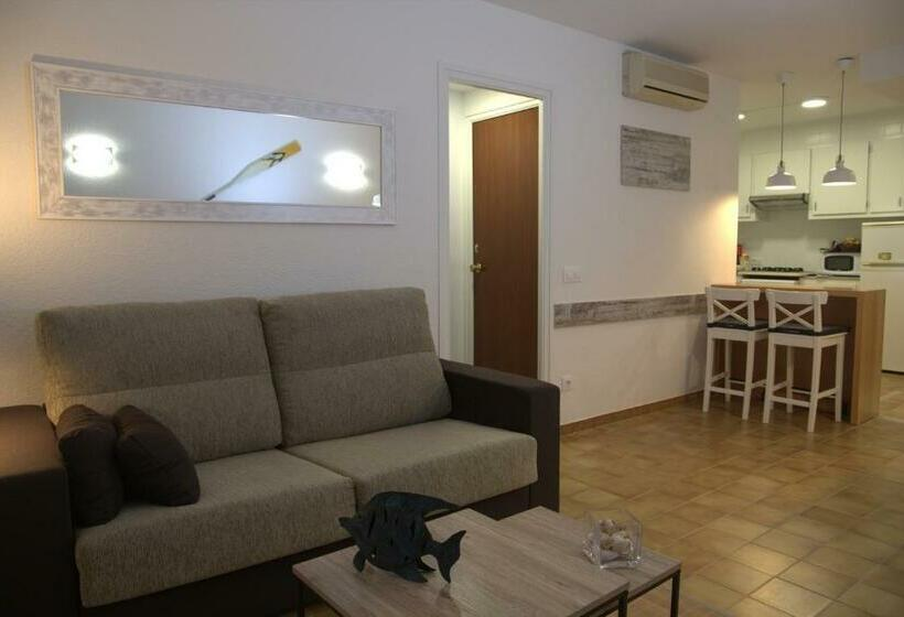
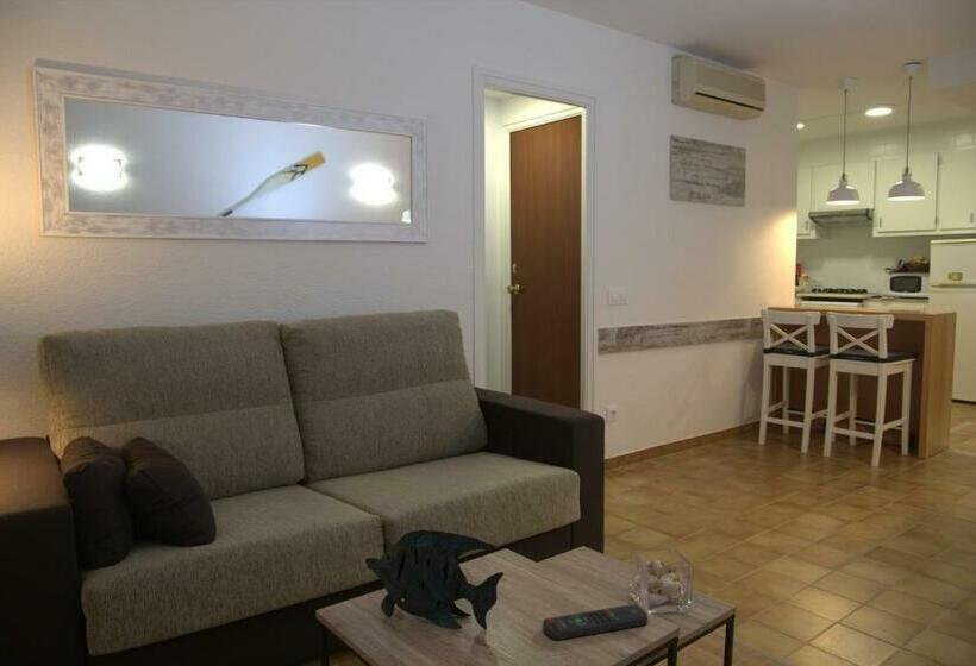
+ remote control [542,603,649,641]
